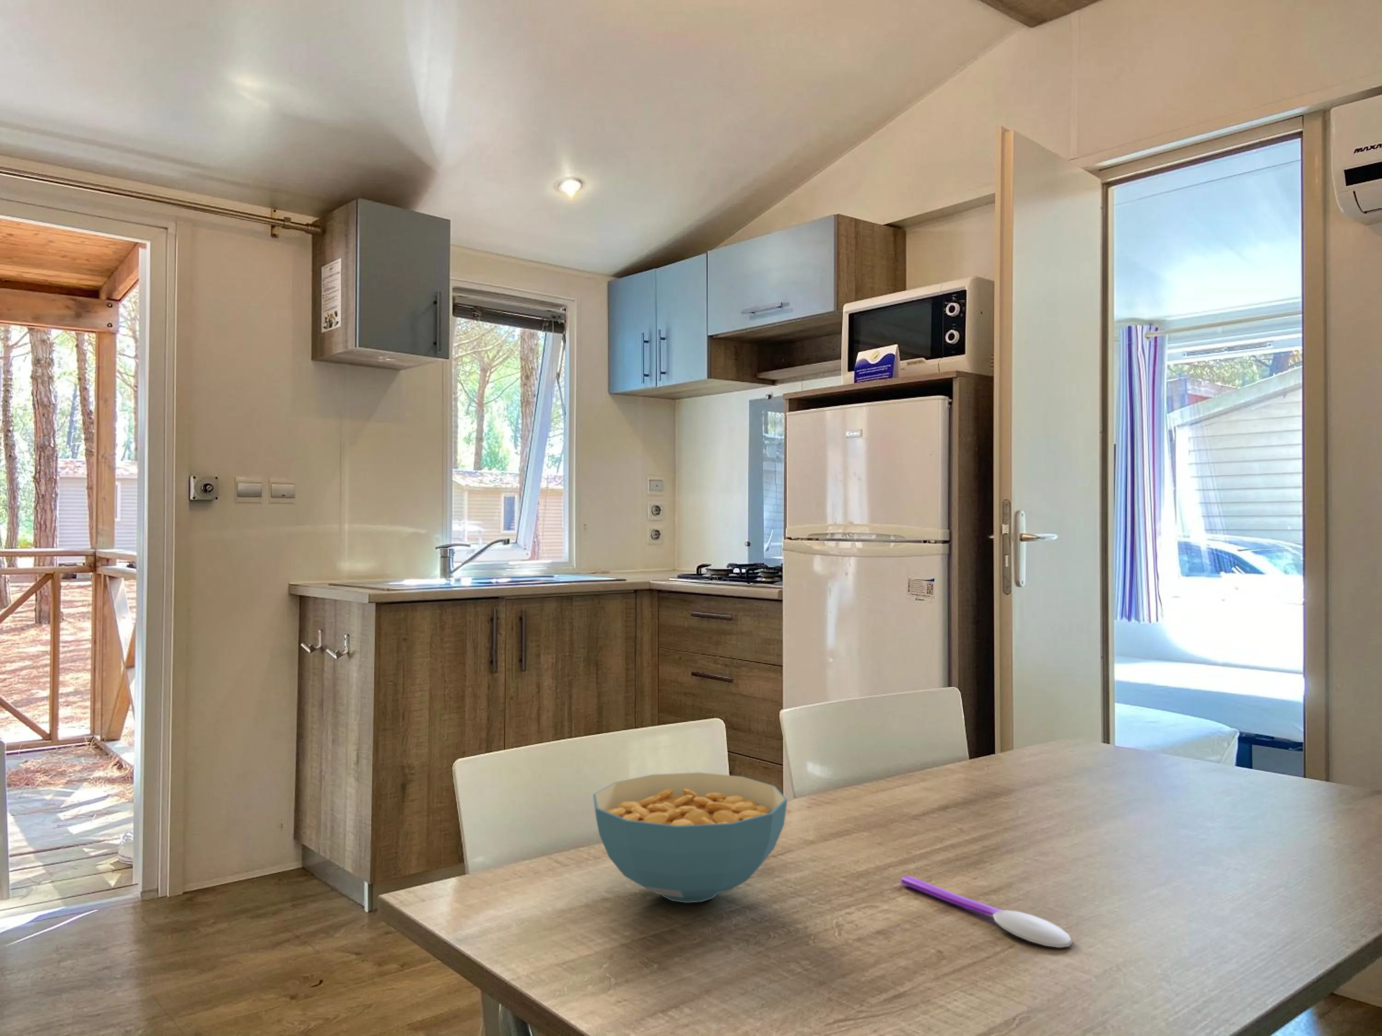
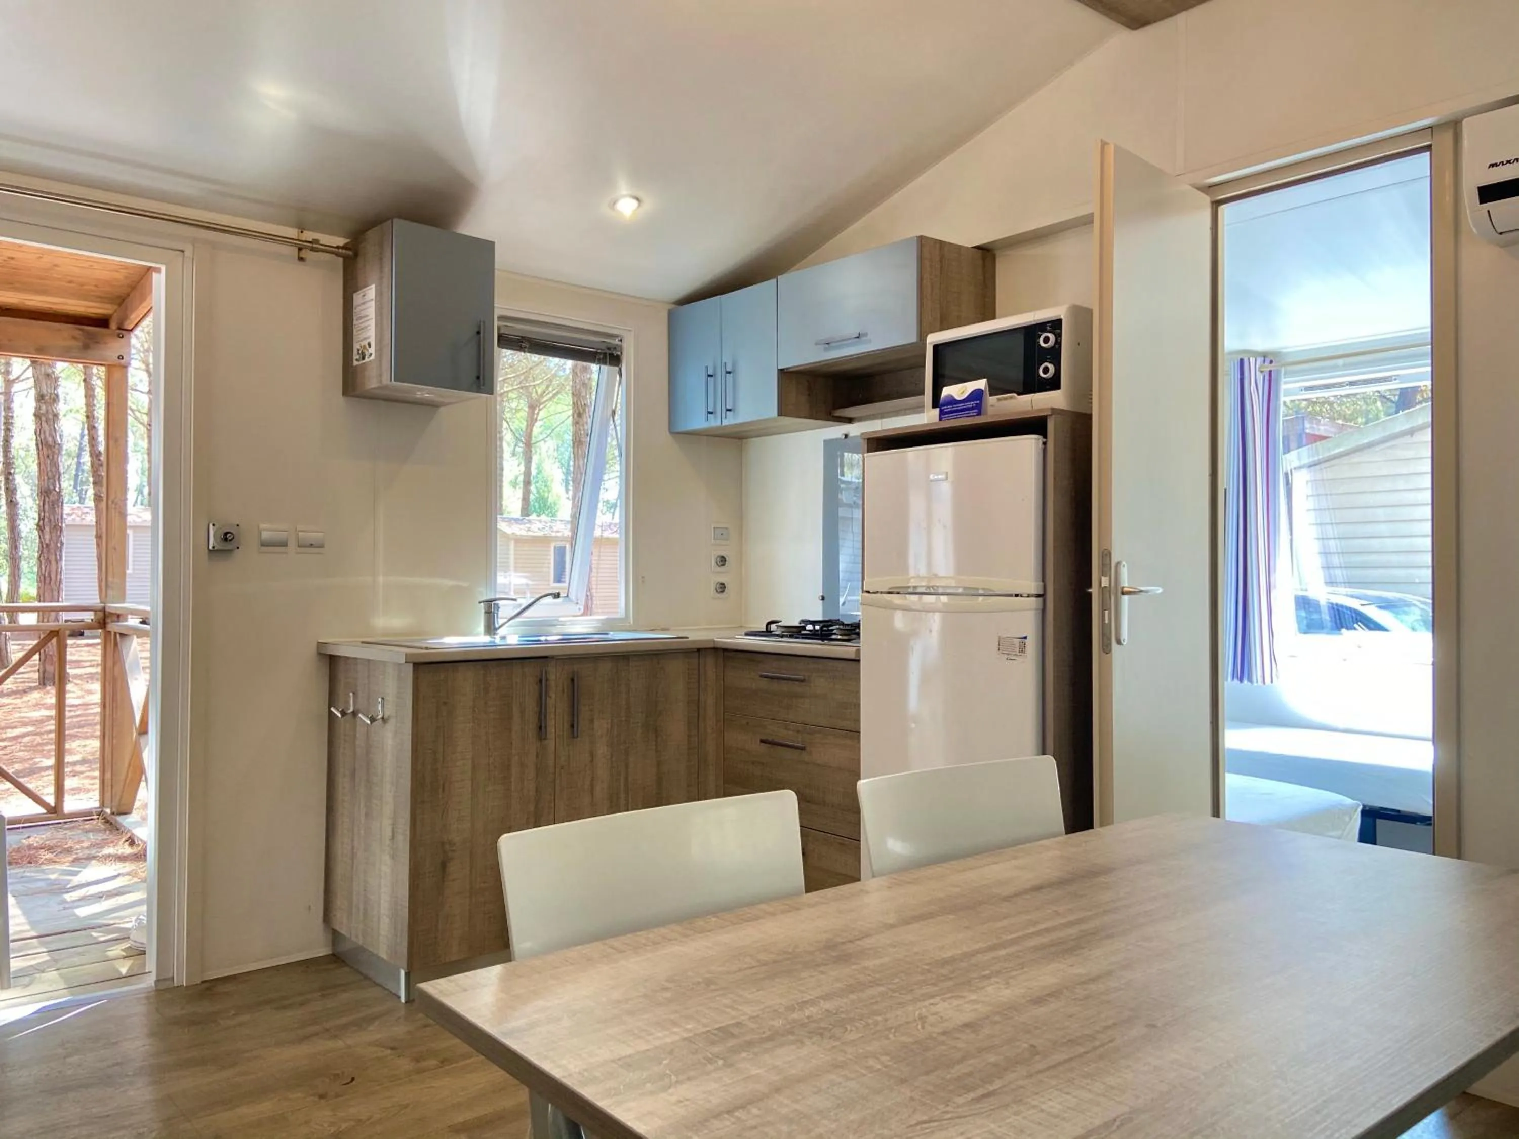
- spoon [901,876,1073,948]
- cereal bowl [592,773,788,903]
